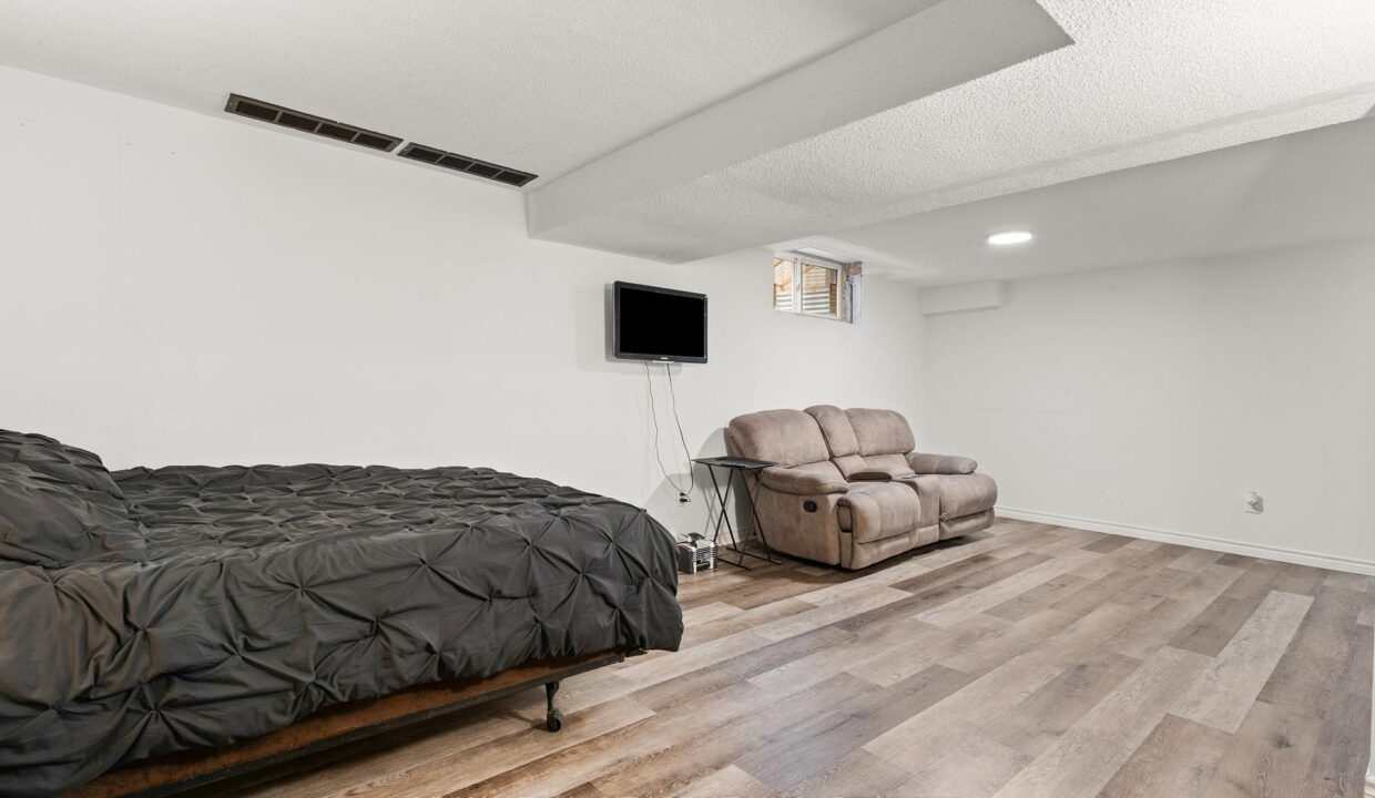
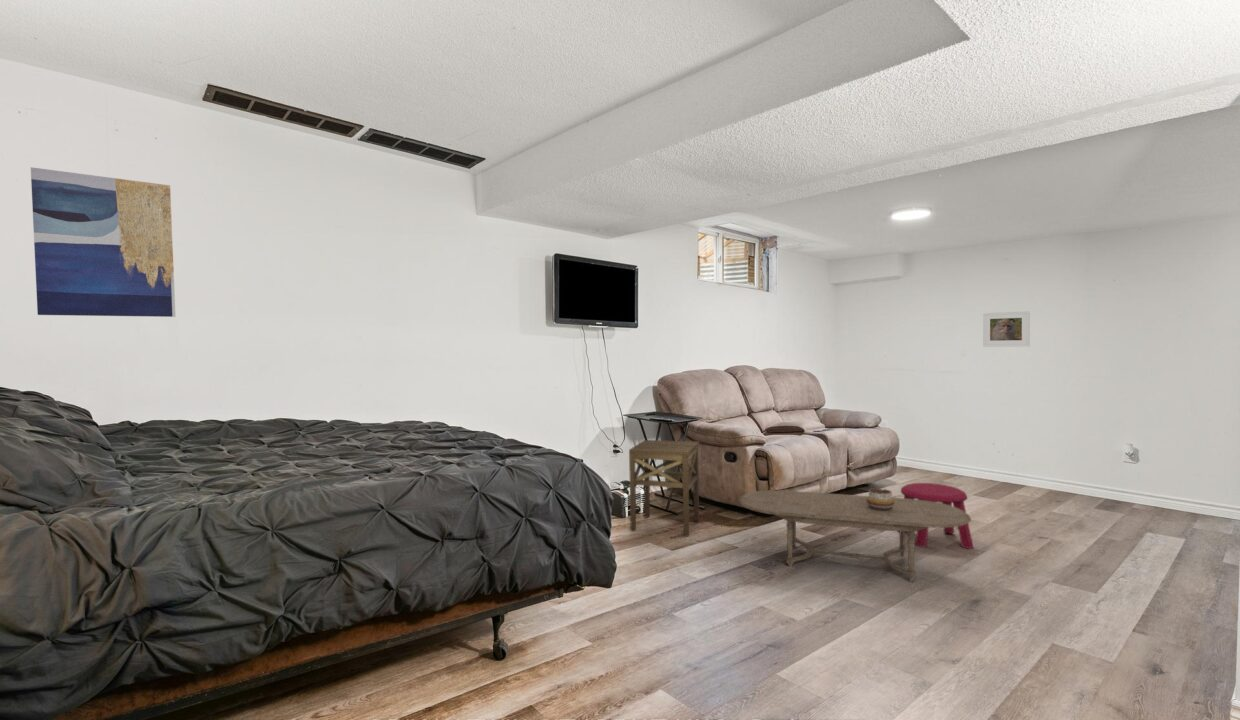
+ side table [628,439,700,537]
+ stool [900,482,974,550]
+ decorative bowl [866,488,894,510]
+ wall art [30,166,176,318]
+ coffee table [738,489,972,583]
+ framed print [982,310,1031,348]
